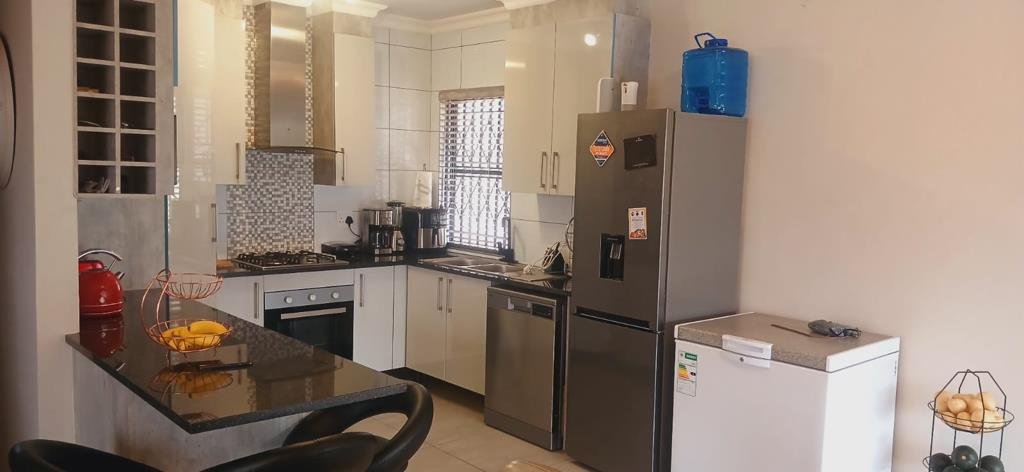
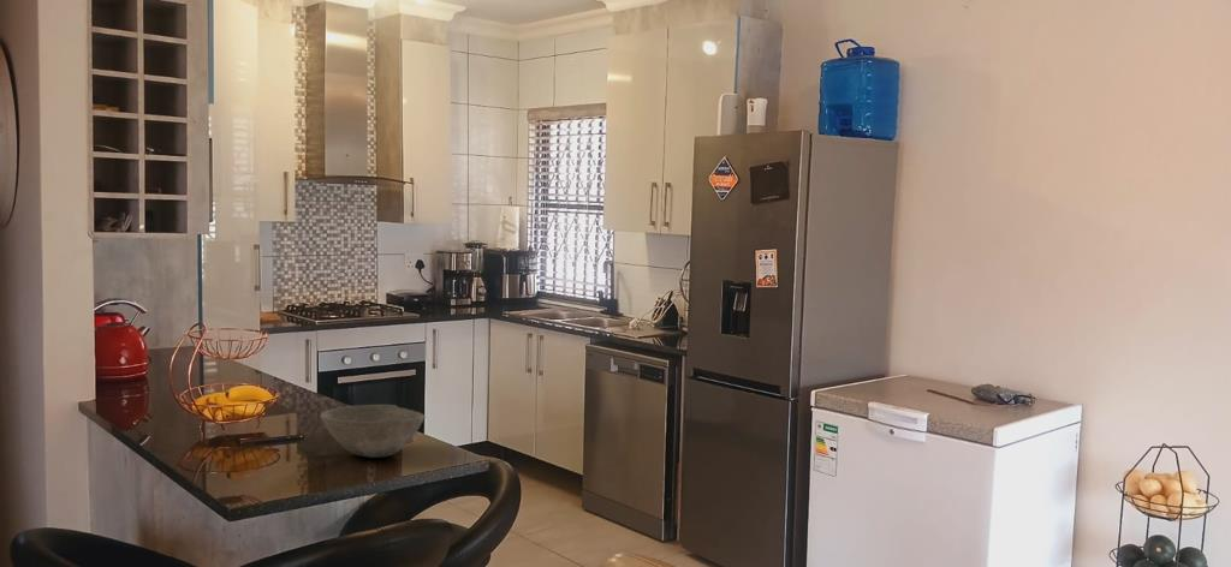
+ bowl [319,404,427,459]
